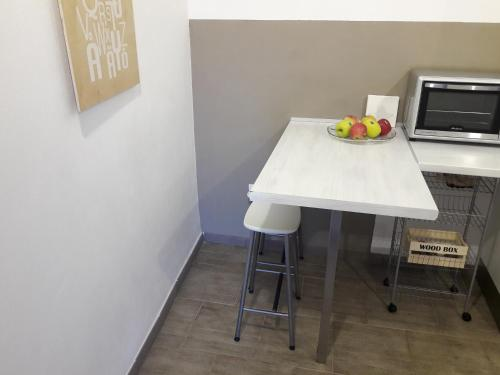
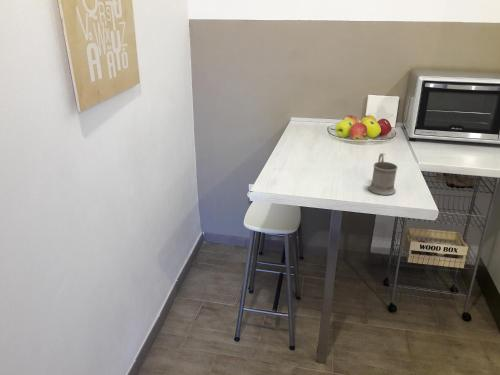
+ mug [368,152,399,196]
